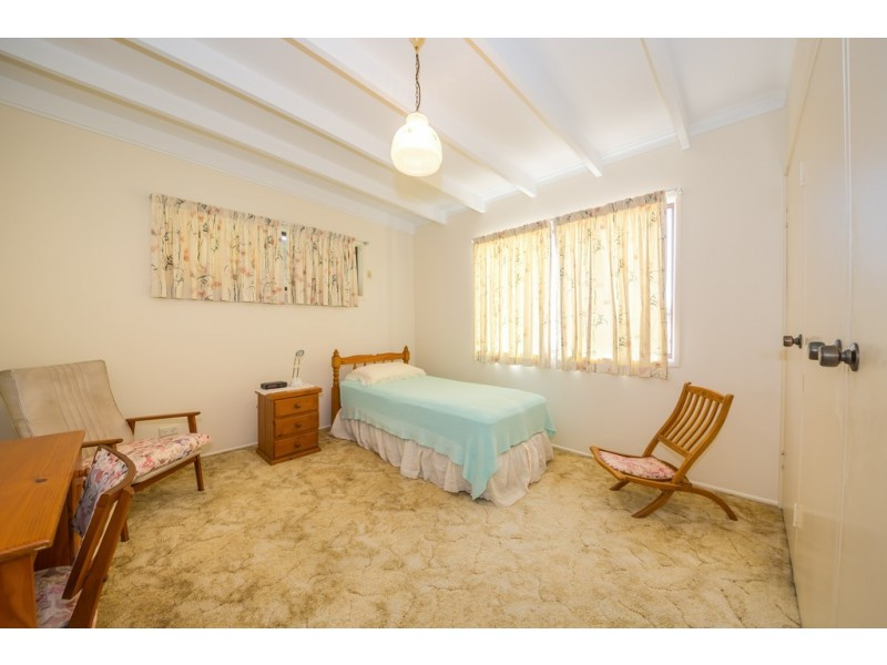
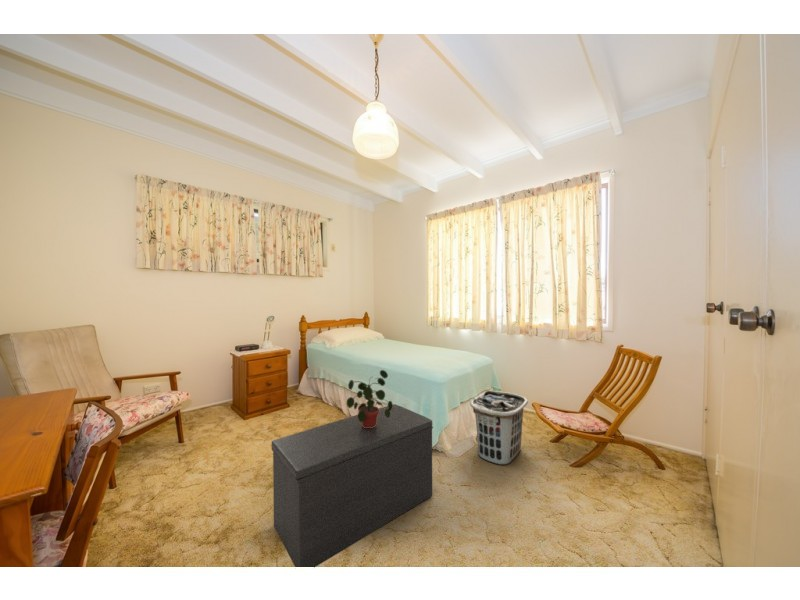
+ clothes hamper [469,390,529,466]
+ bench [271,403,434,568]
+ potted plant [346,369,394,428]
